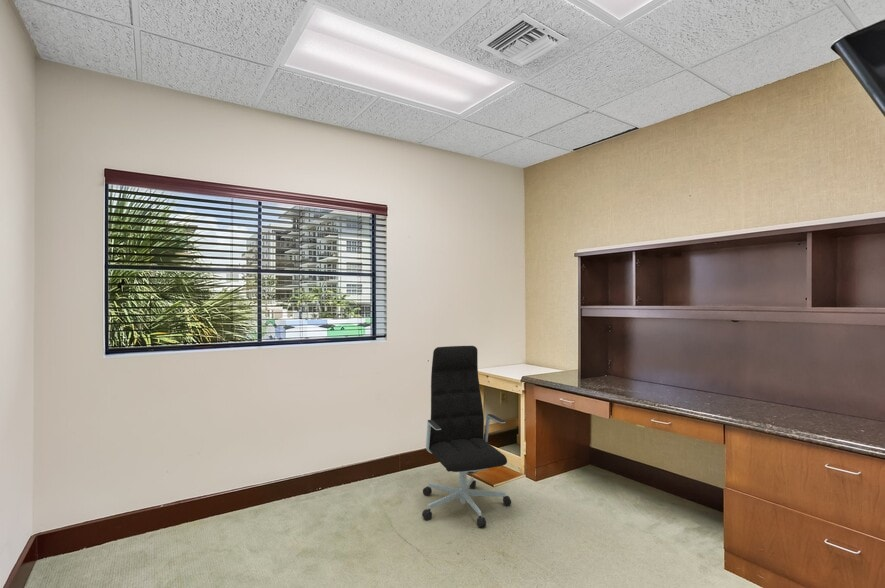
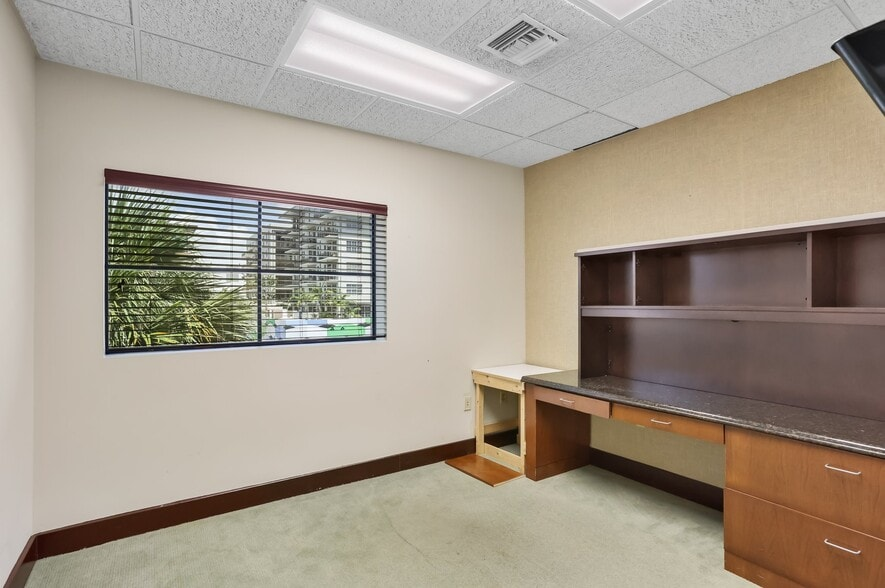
- office chair [421,345,512,528]
